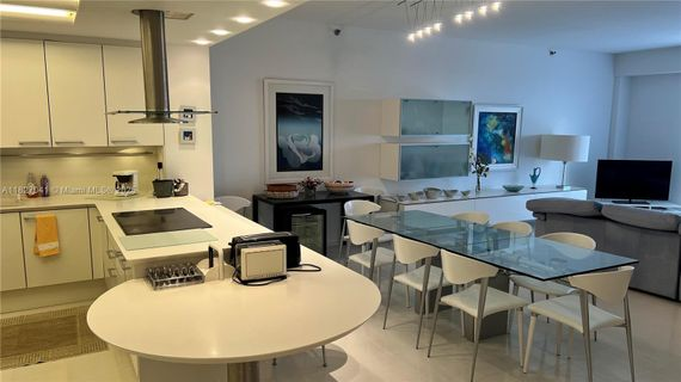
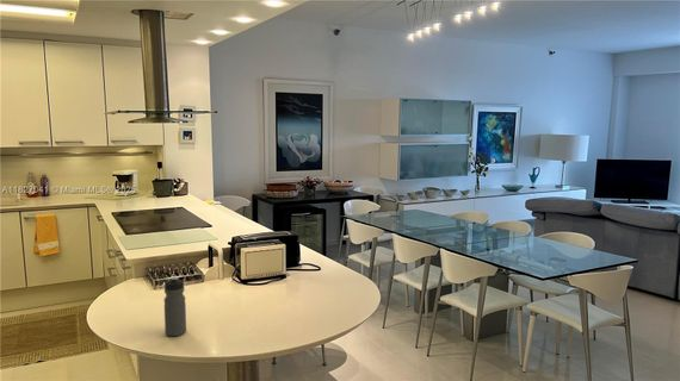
+ water bottle [163,276,187,337]
